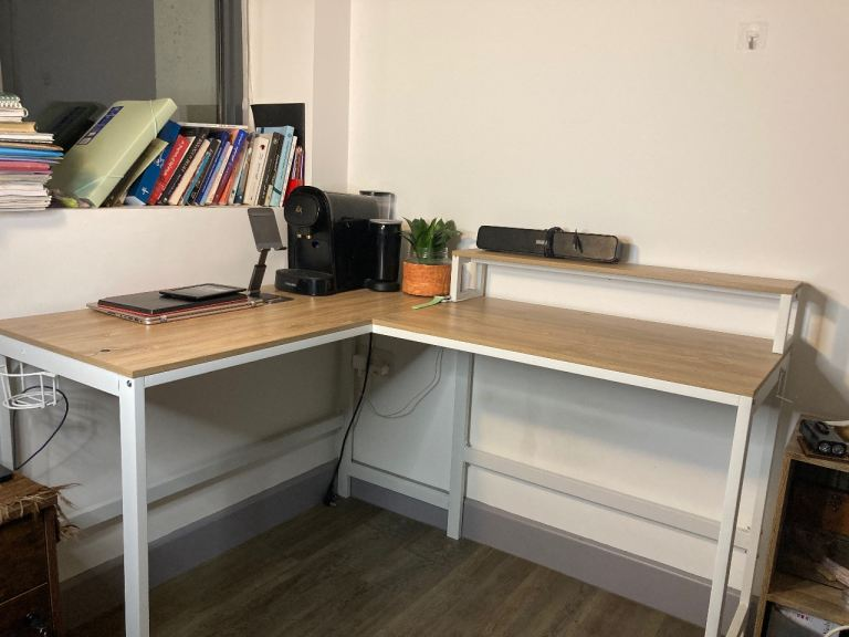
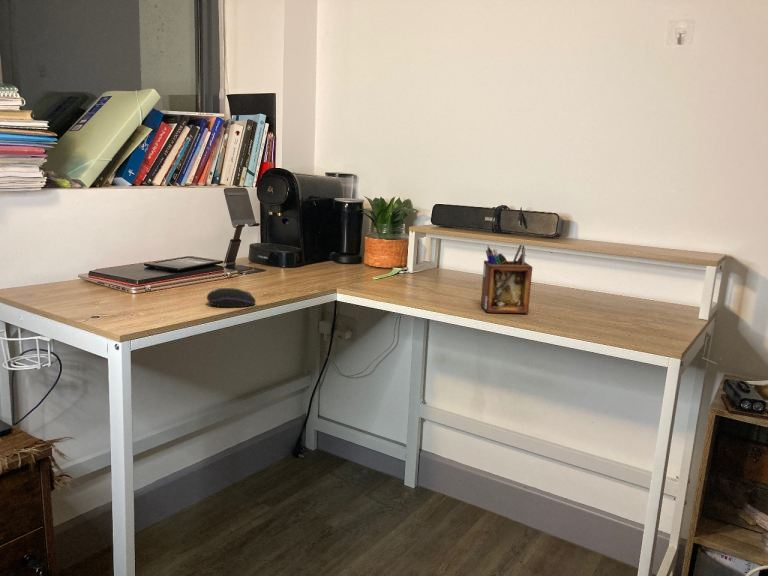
+ computer mouse [206,287,257,308]
+ desk organizer [480,244,534,314]
